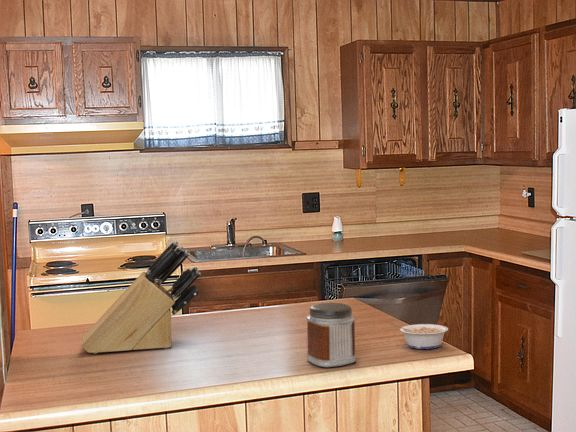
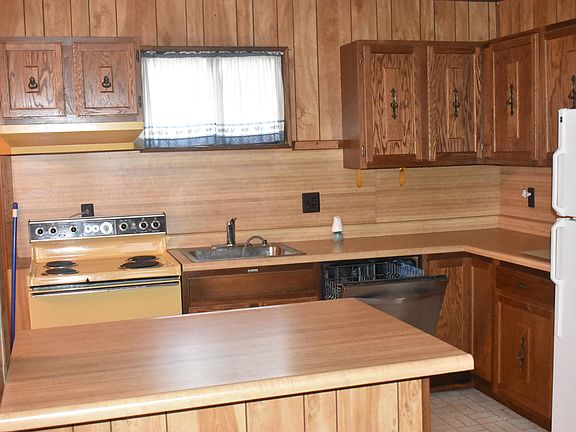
- legume [390,323,449,350]
- knife block [80,240,202,354]
- jar [305,302,357,368]
